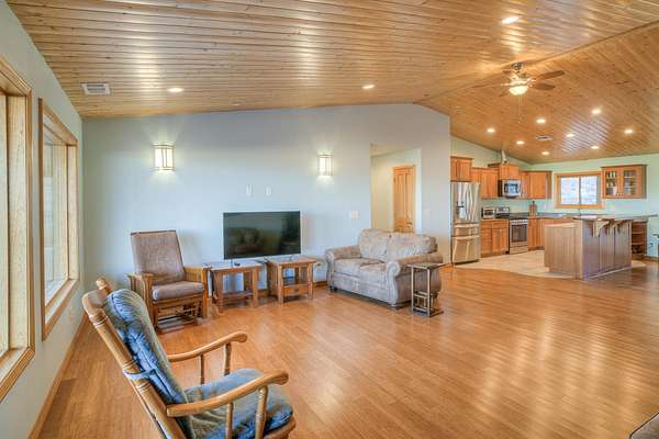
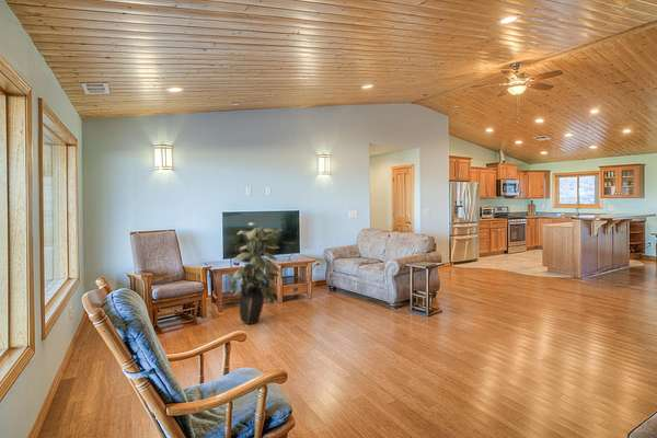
+ indoor plant [226,221,284,325]
